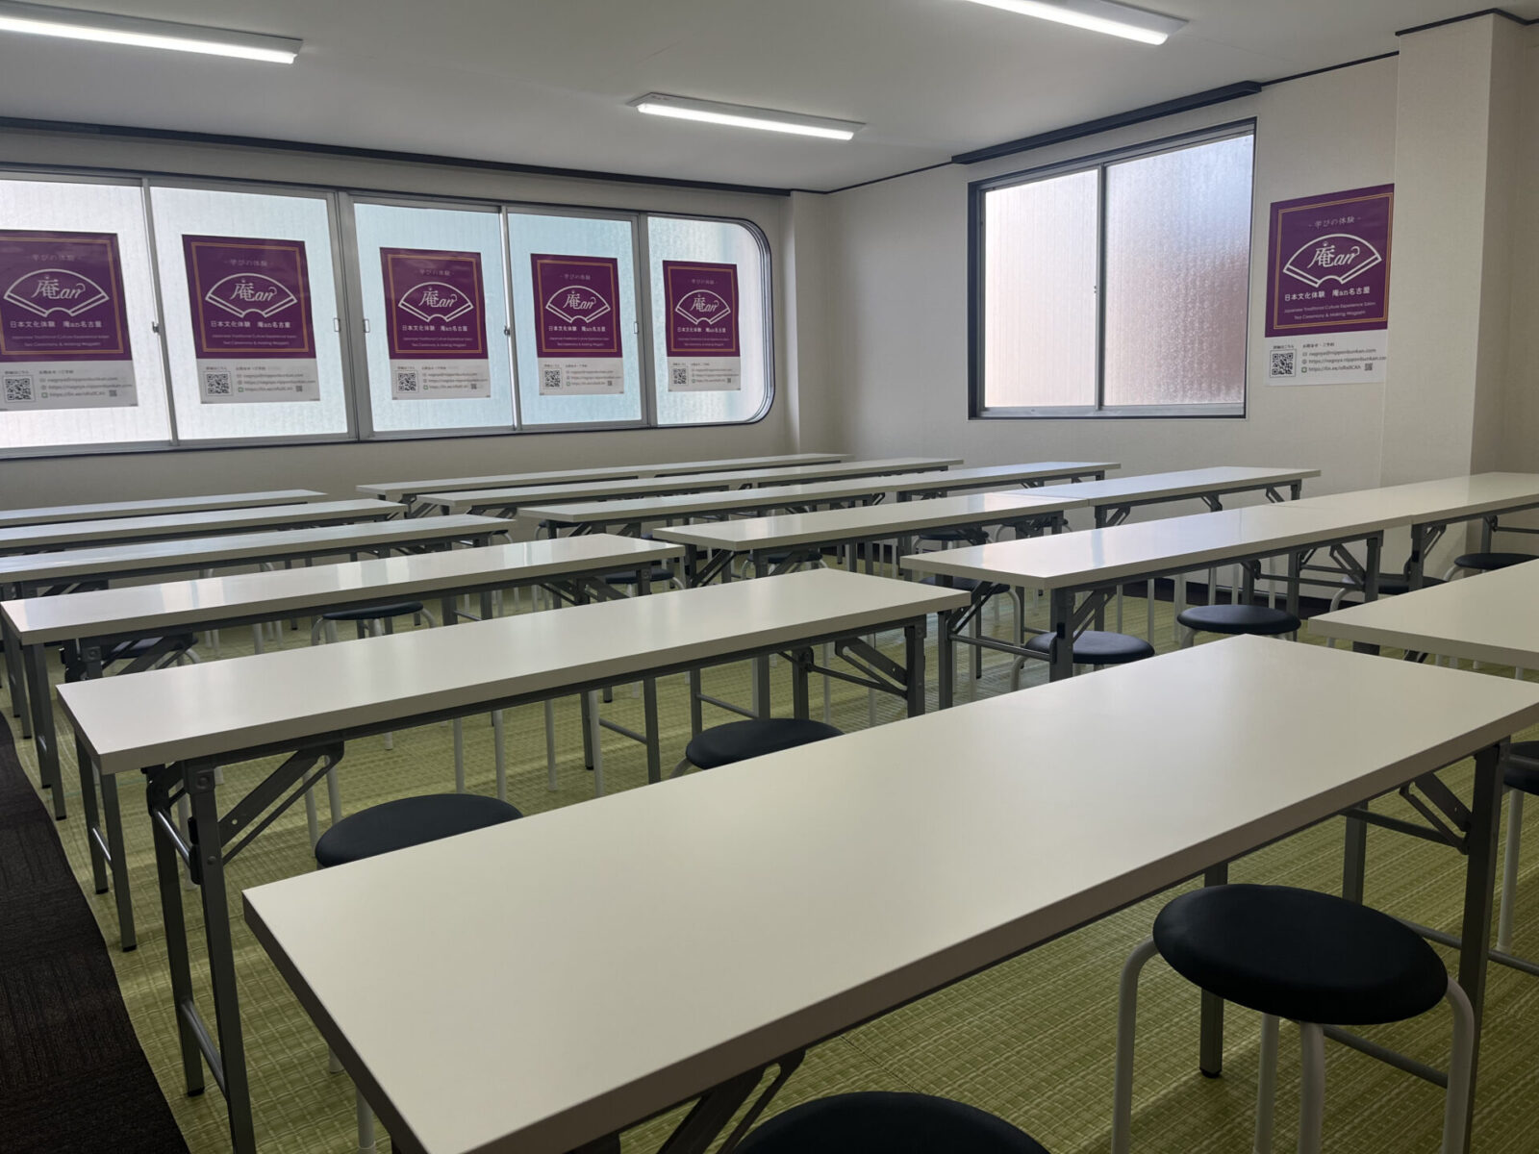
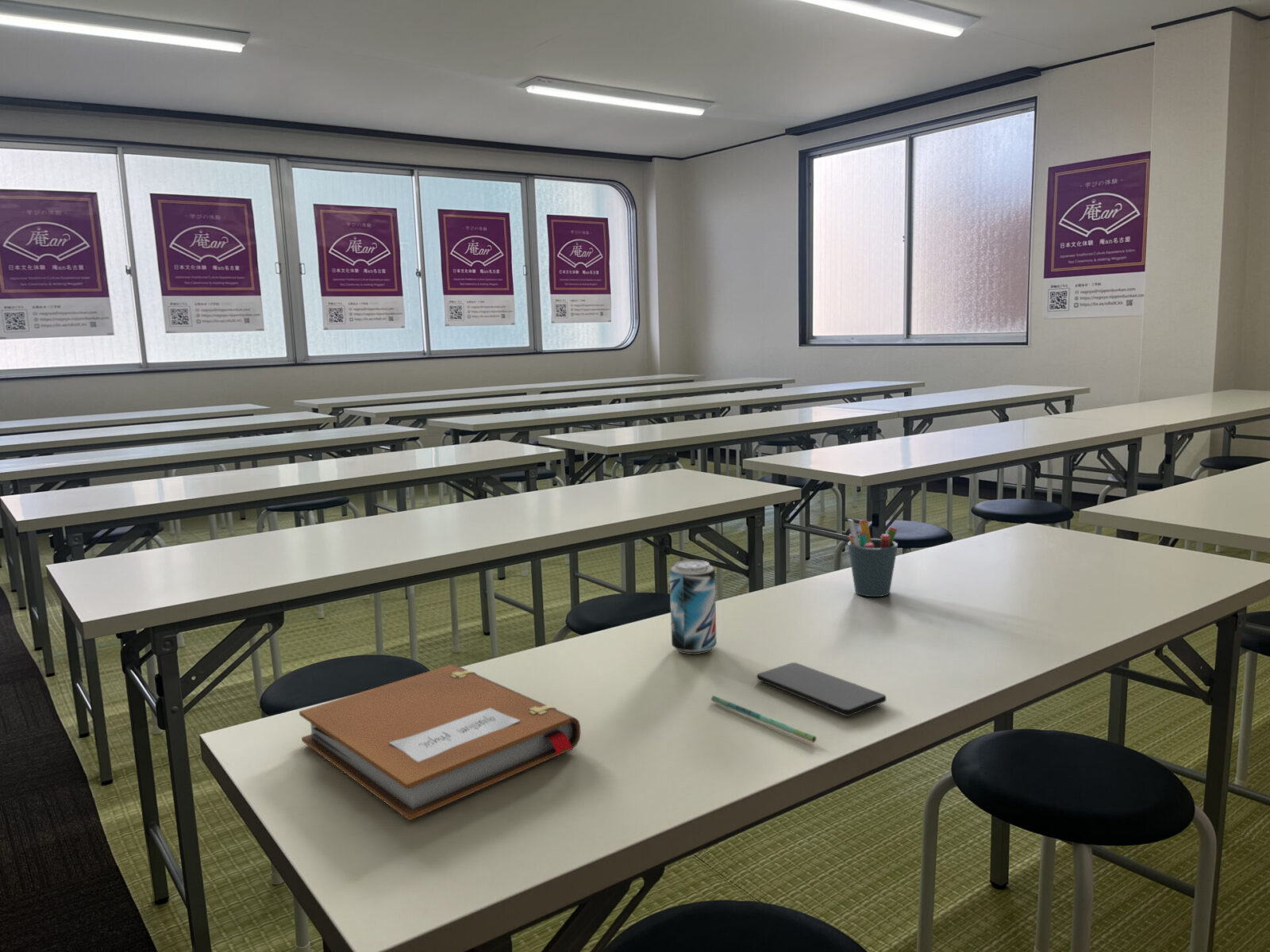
+ beer can [668,559,718,655]
+ smartphone [756,662,887,717]
+ pen holder [847,518,899,597]
+ notebook [298,664,582,821]
+ pen [710,695,817,743]
